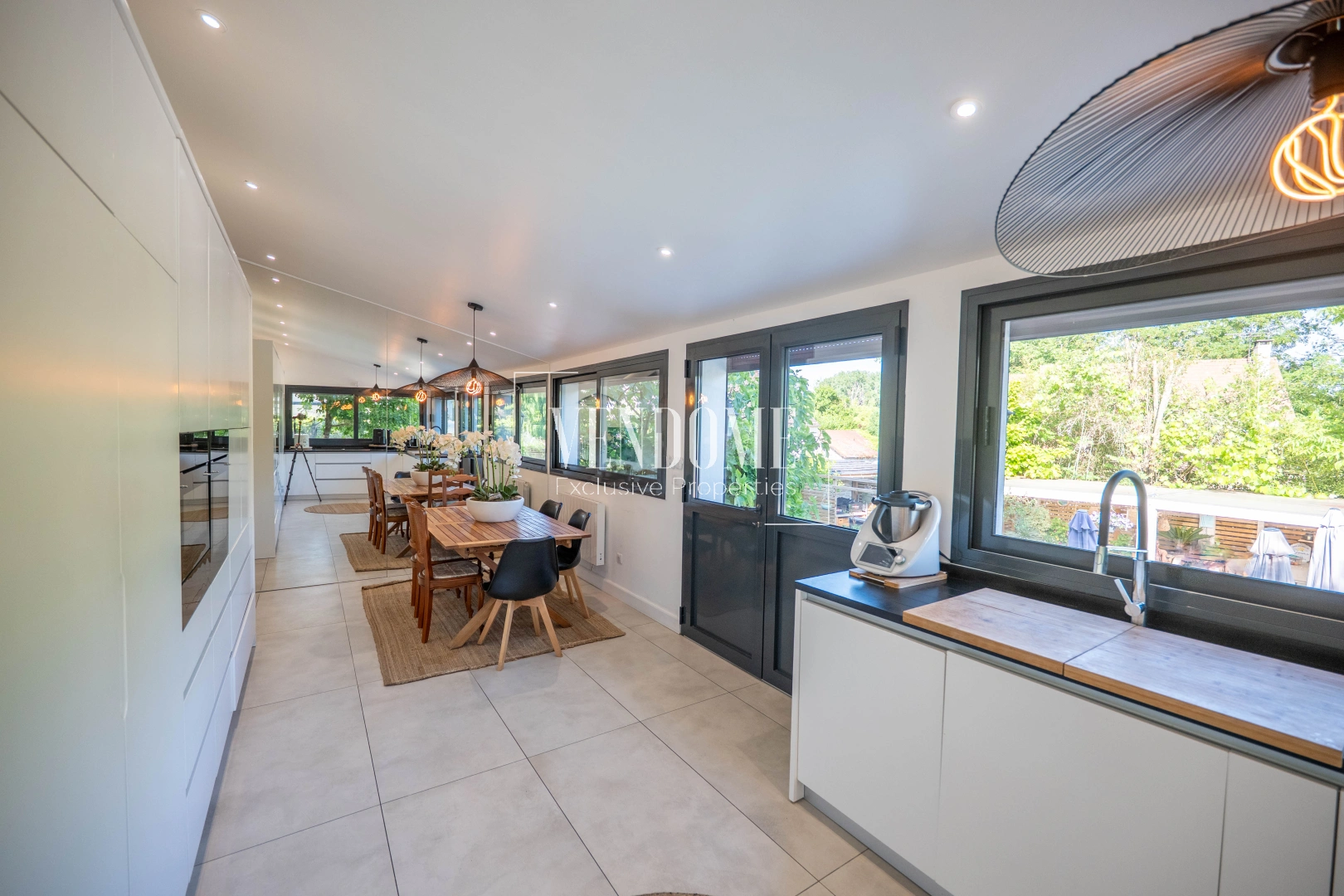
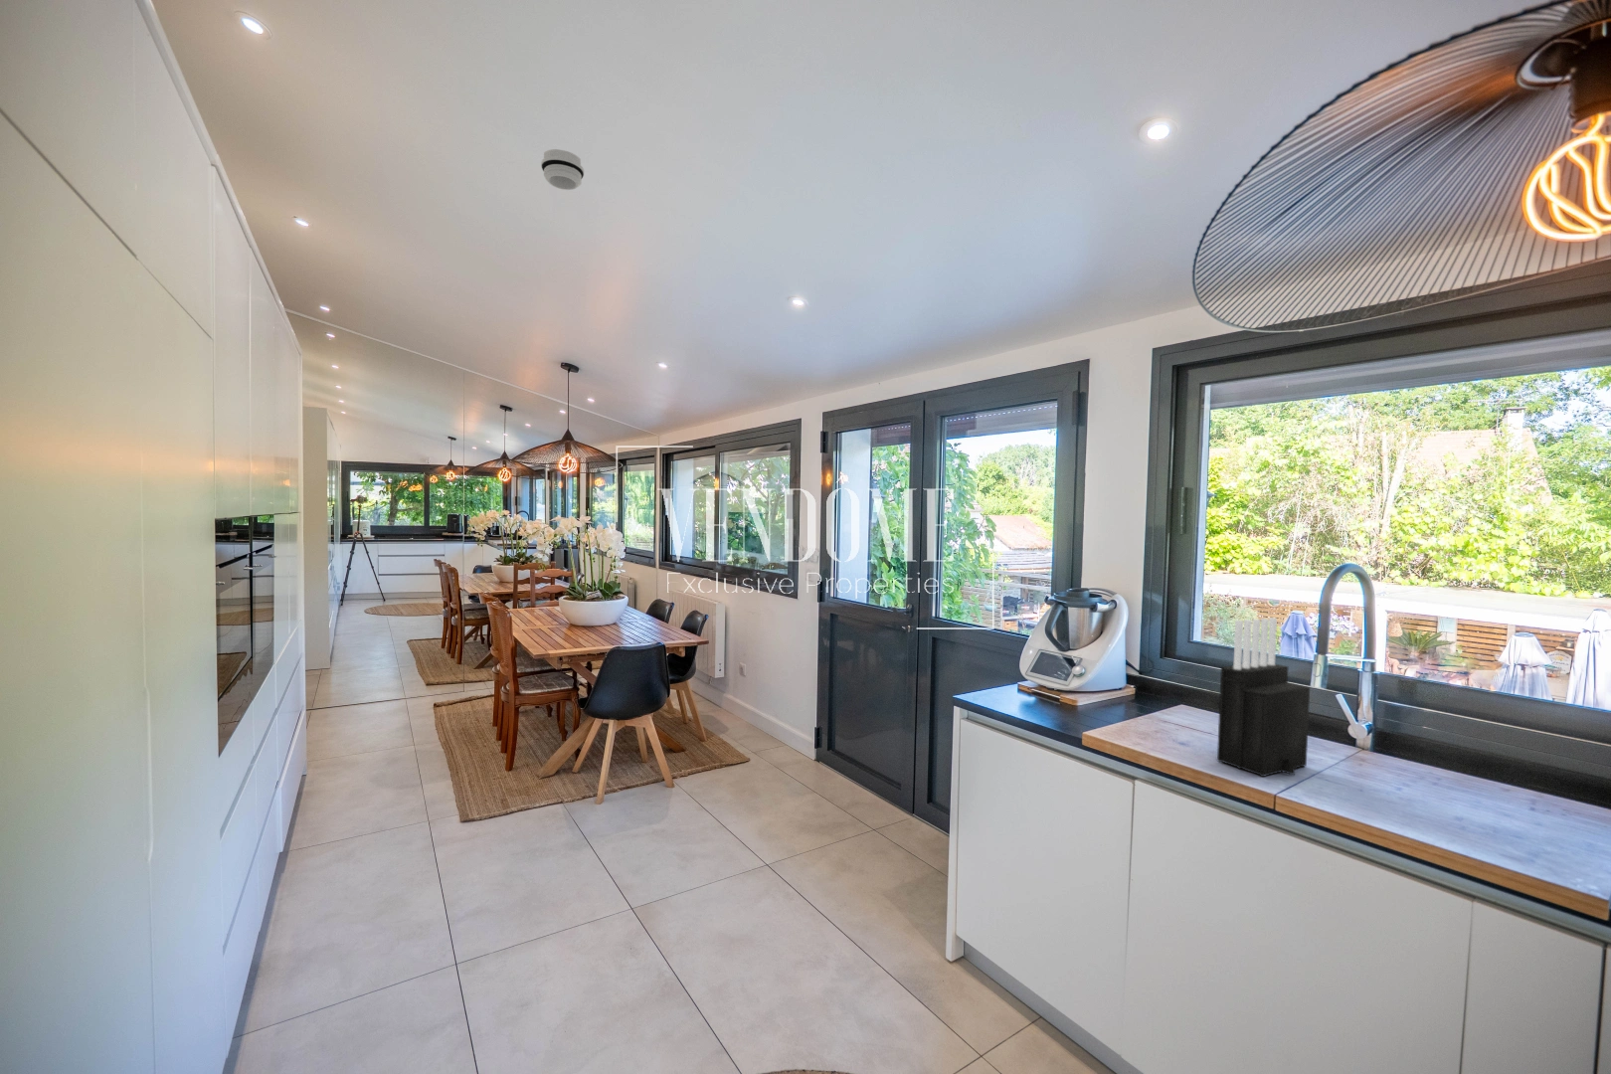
+ smoke detector [539,149,585,191]
+ knife block [1217,616,1310,778]
